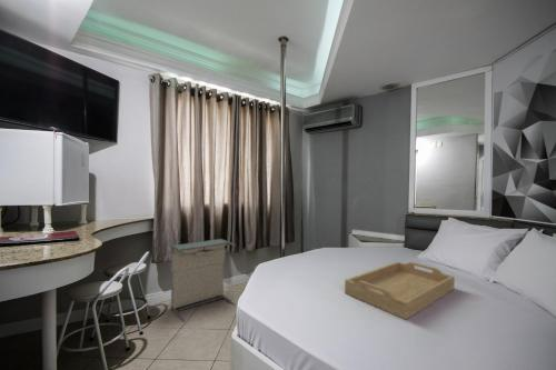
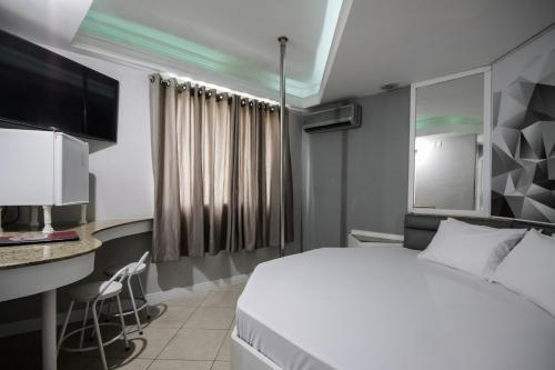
- serving tray [344,261,456,320]
- laundry hamper [170,238,237,322]
